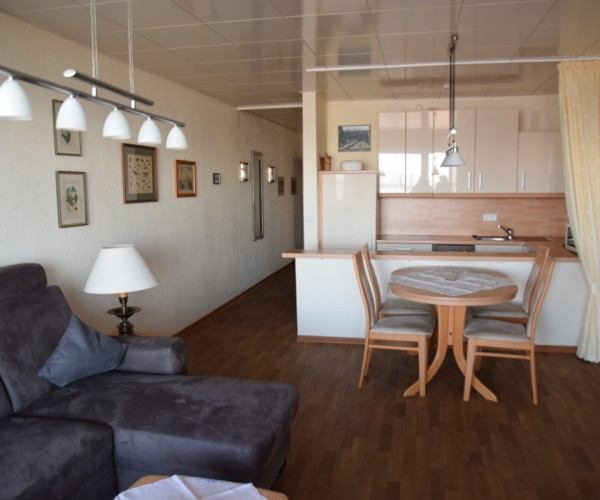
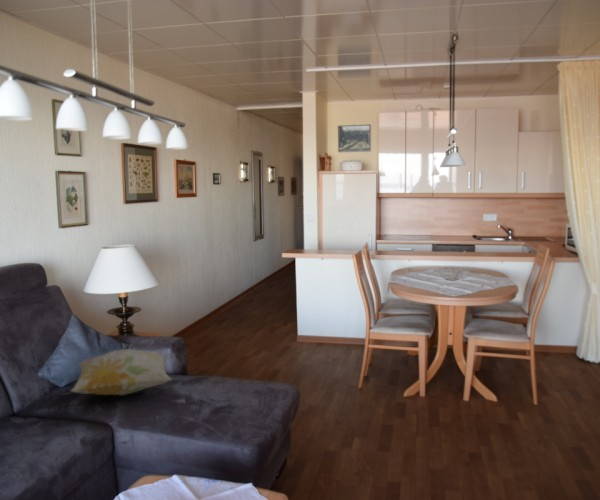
+ decorative pillow [70,348,173,397]
